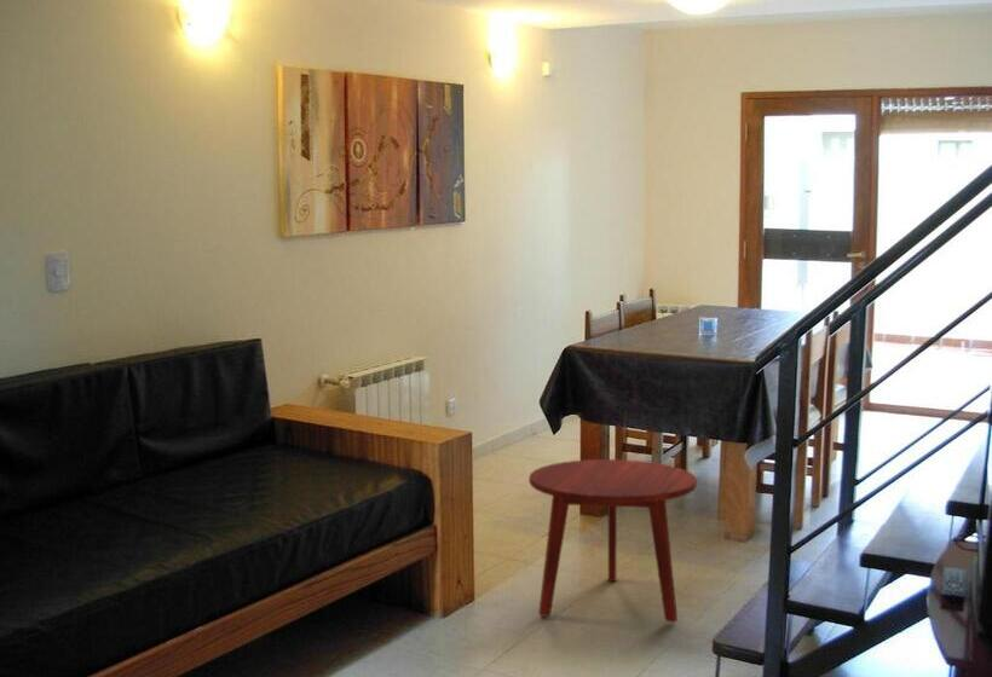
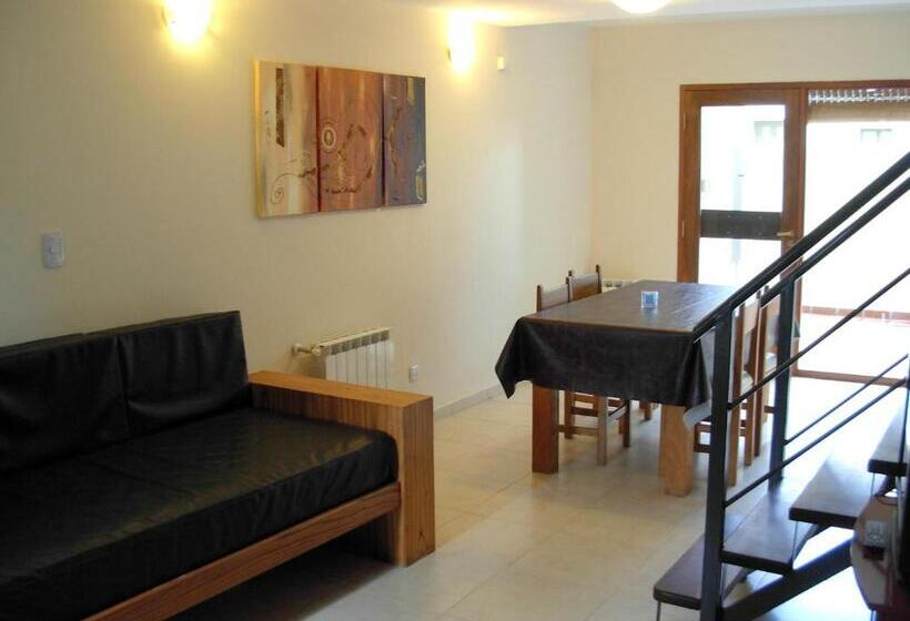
- side table [527,458,698,624]
